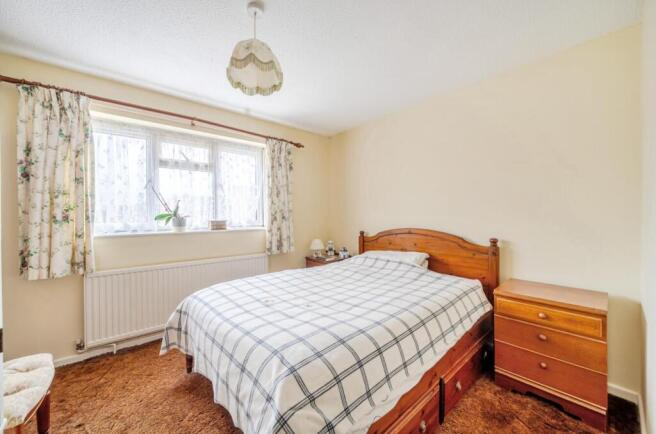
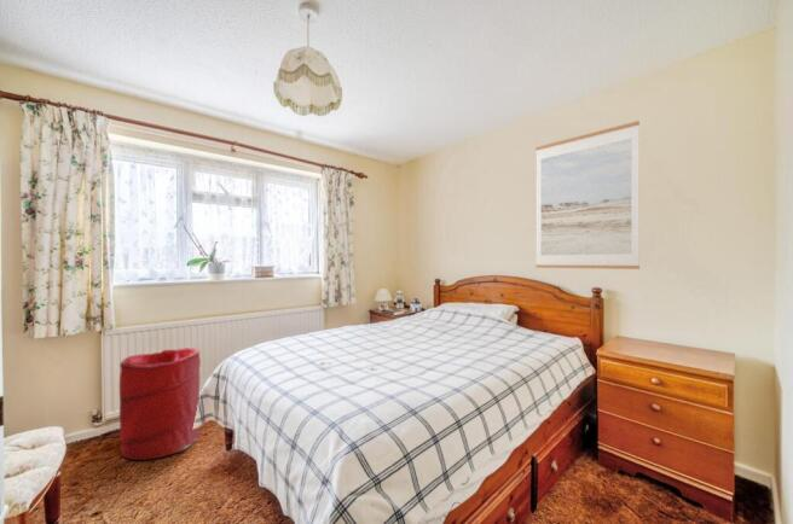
+ wall art [534,120,641,270]
+ laundry hamper [118,347,202,461]
